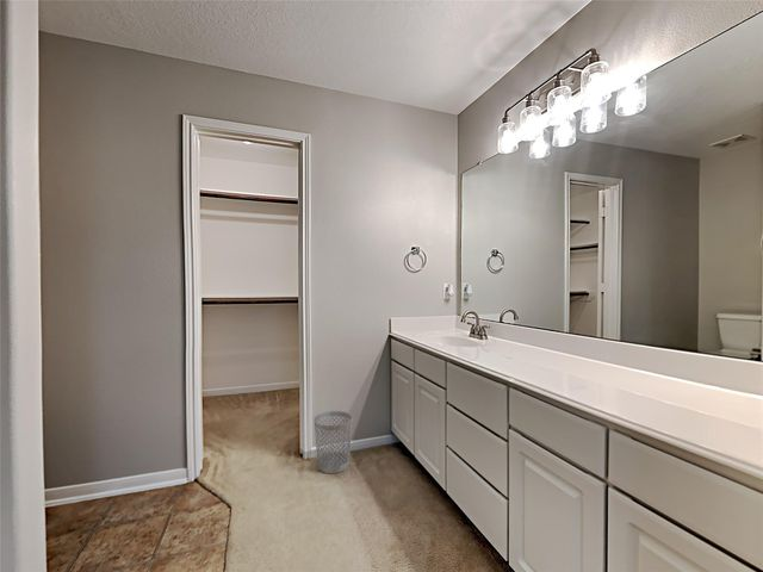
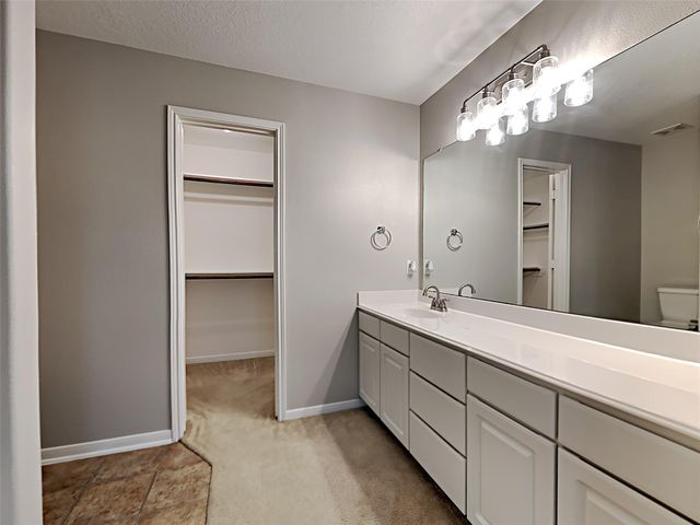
- wastebasket [312,410,354,474]
